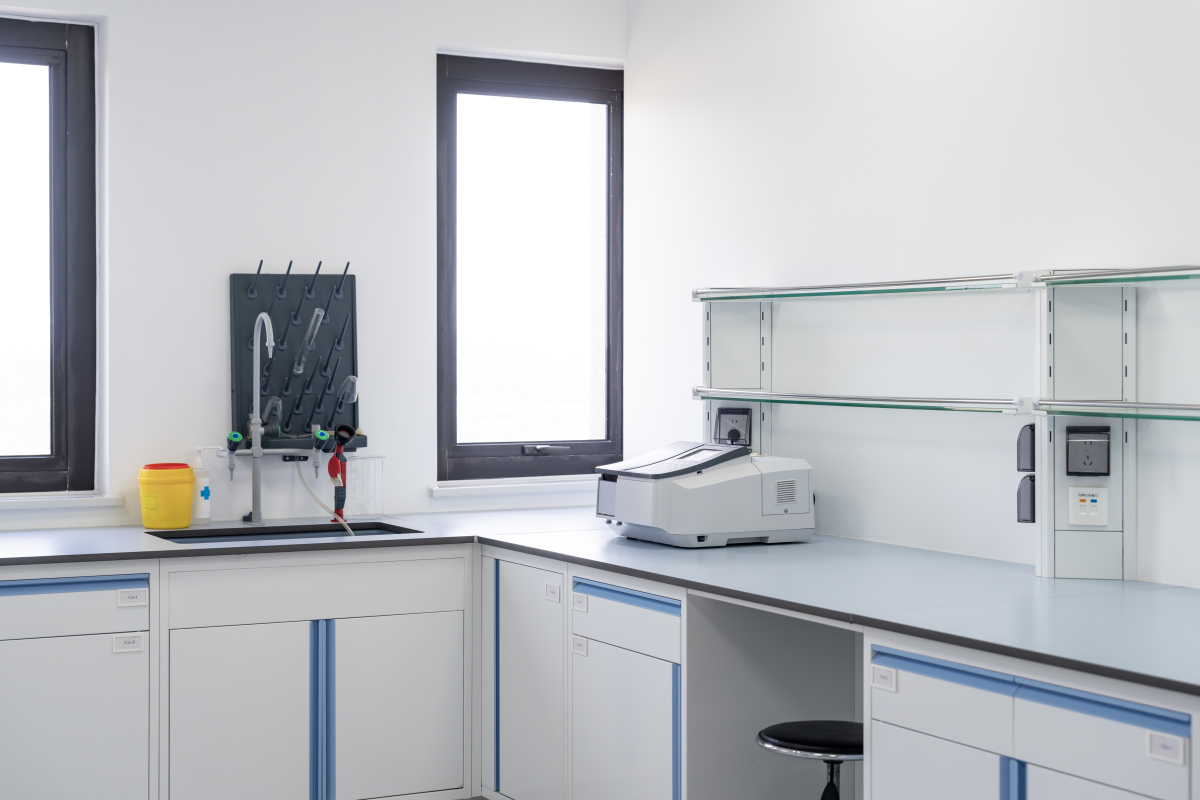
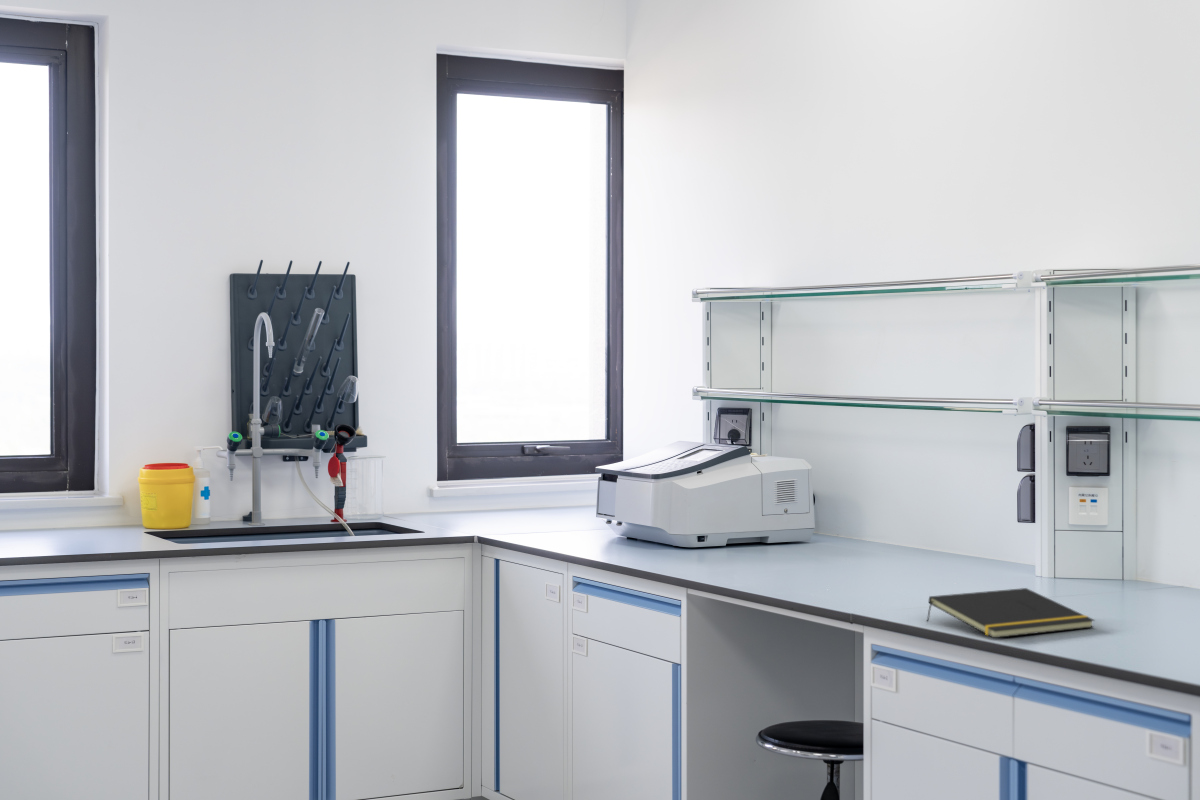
+ notepad [925,587,1096,639]
